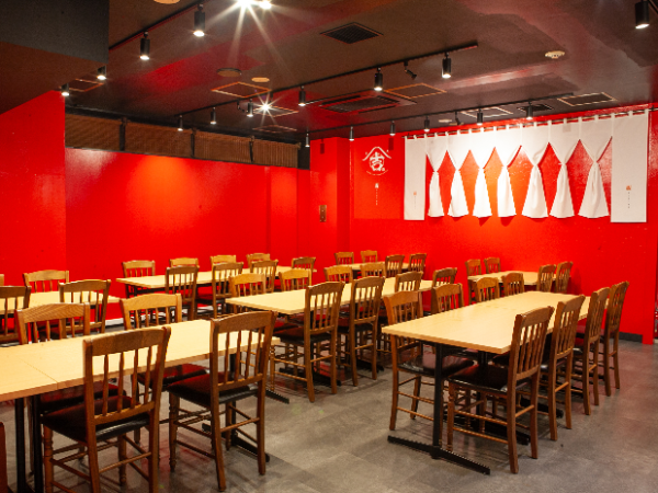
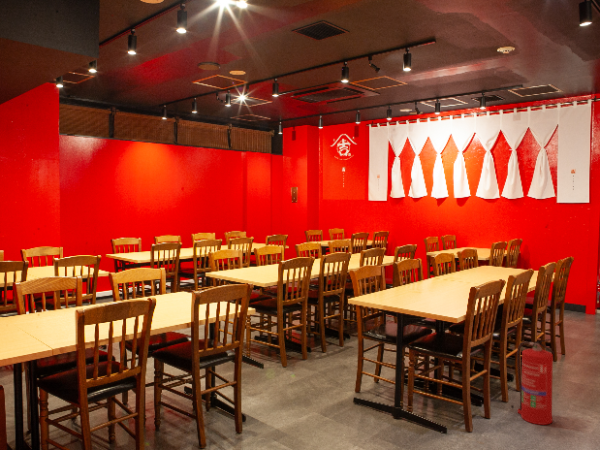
+ fire extinguisher [516,338,556,426]
